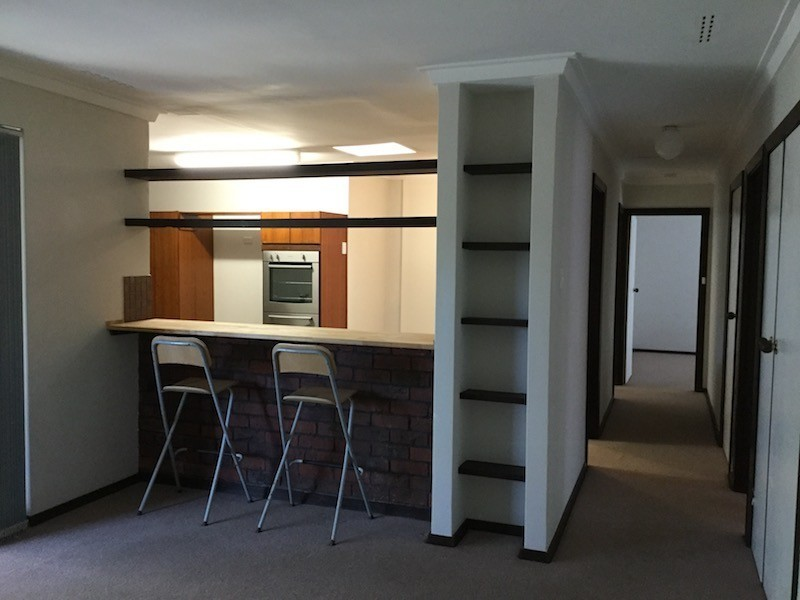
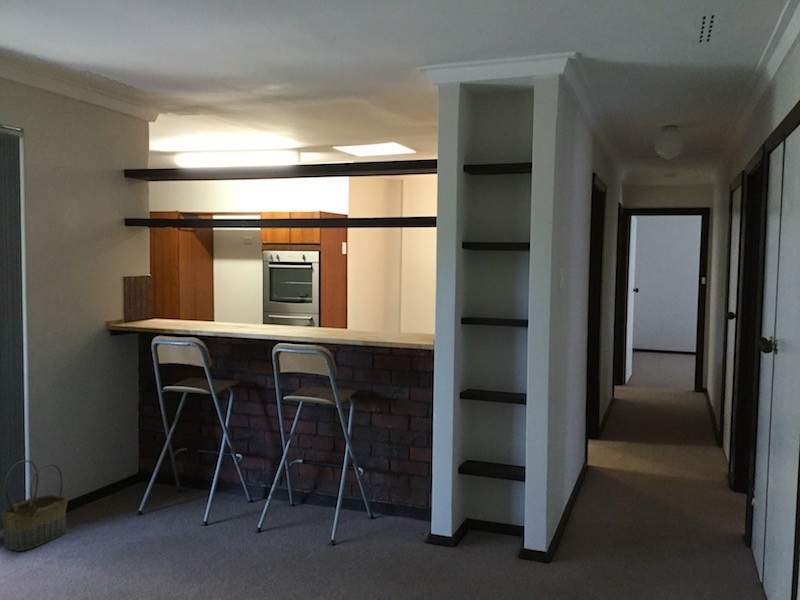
+ basket [0,459,69,552]
